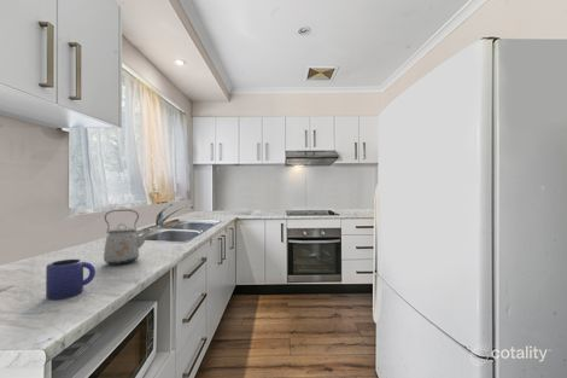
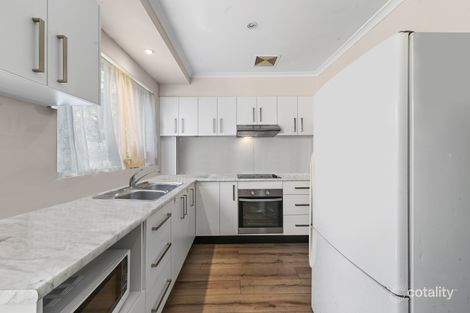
- mug [45,258,97,301]
- kettle [103,209,153,266]
